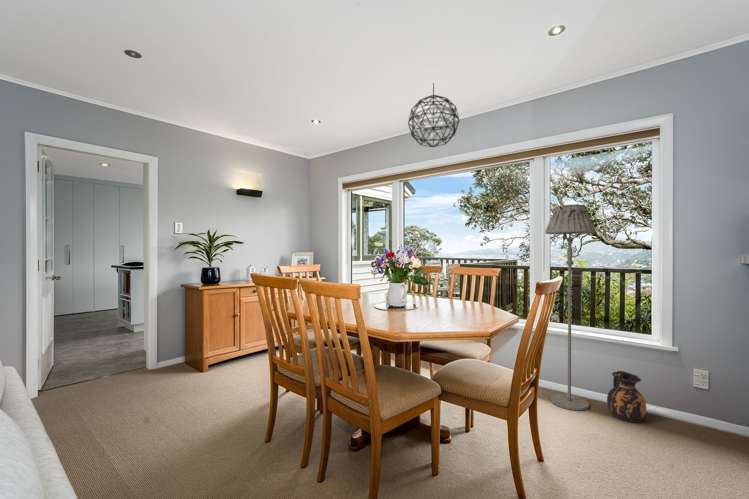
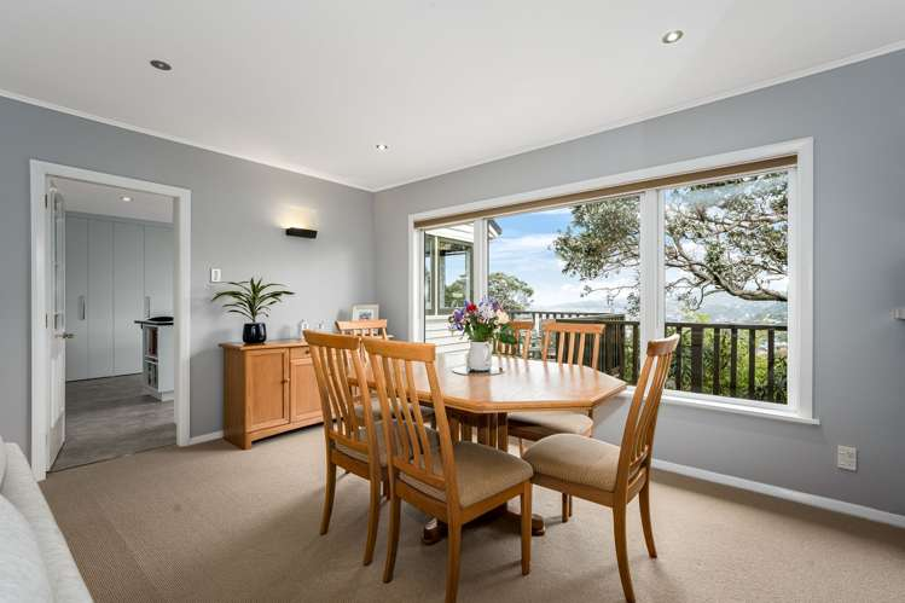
- ceramic jug [606,370,647,423]
- floor lamp [544,203,597,412]
- pendant light [407,82,460,148]
